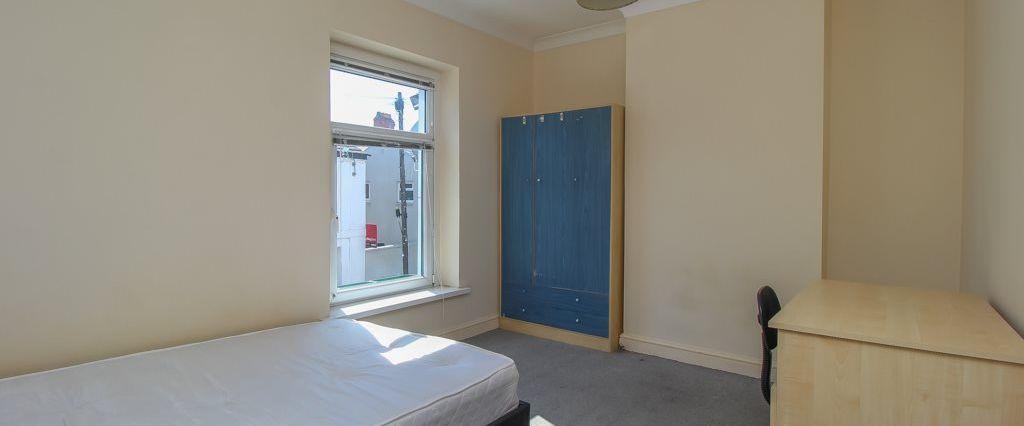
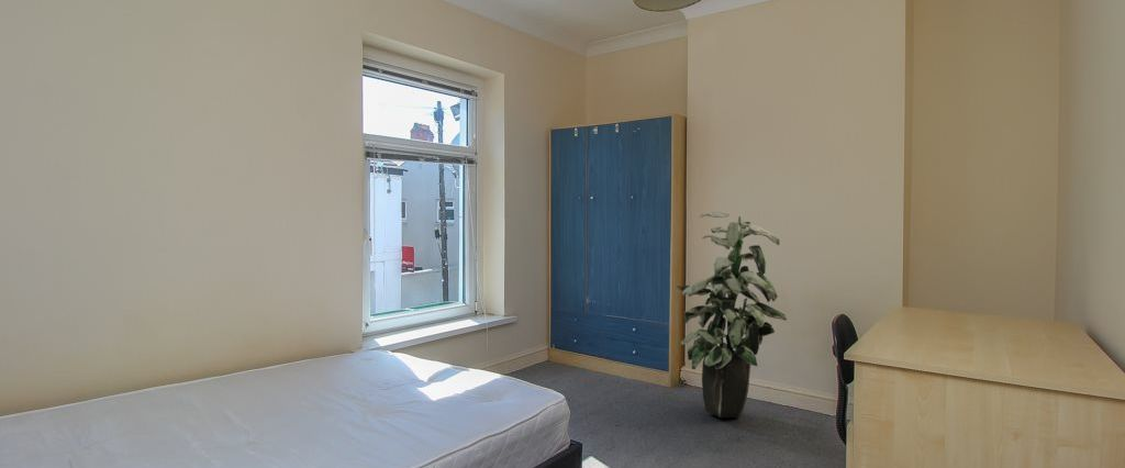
+ indoor plant [675,211,788,419]
